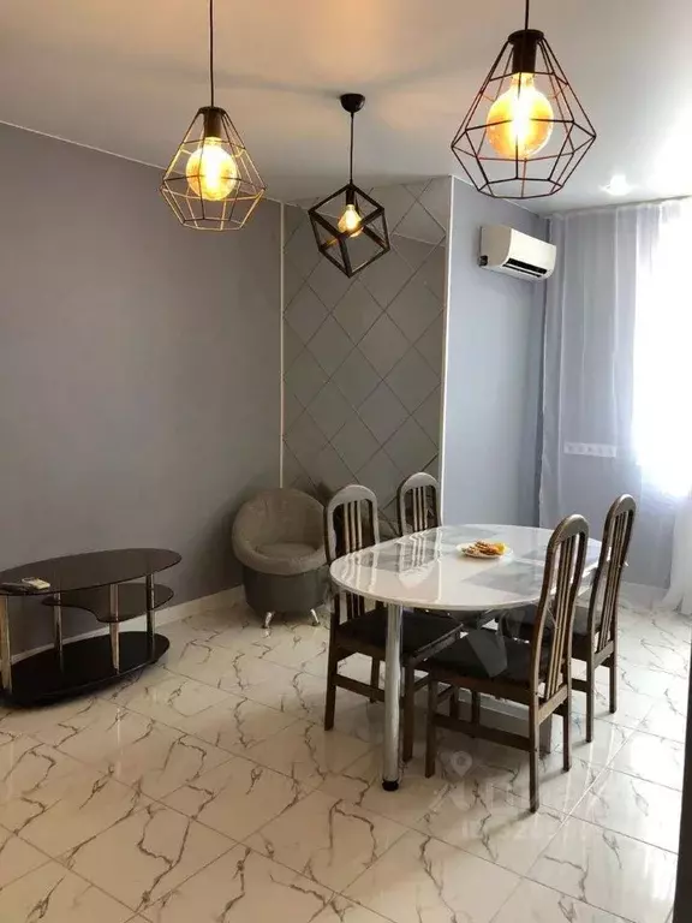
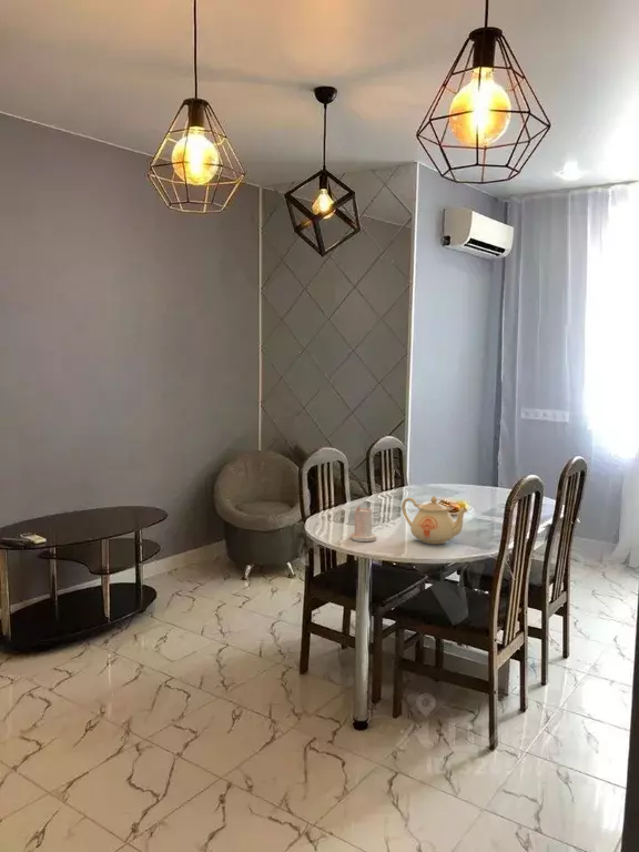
+ teapot [400,495,469,545]
+ candle [349,505,377,542]
